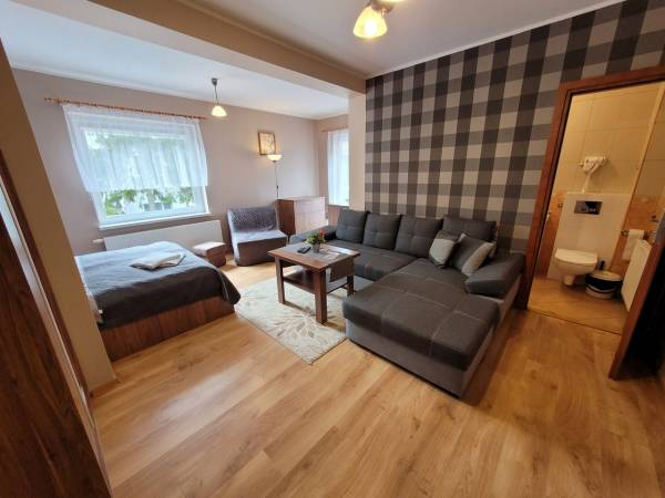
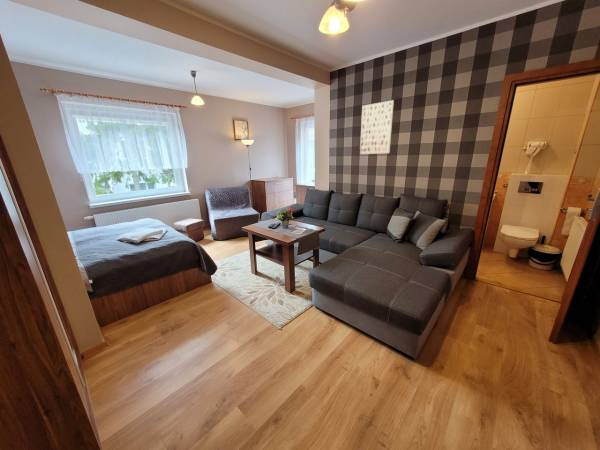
+ wall art [359,99,395,155]
